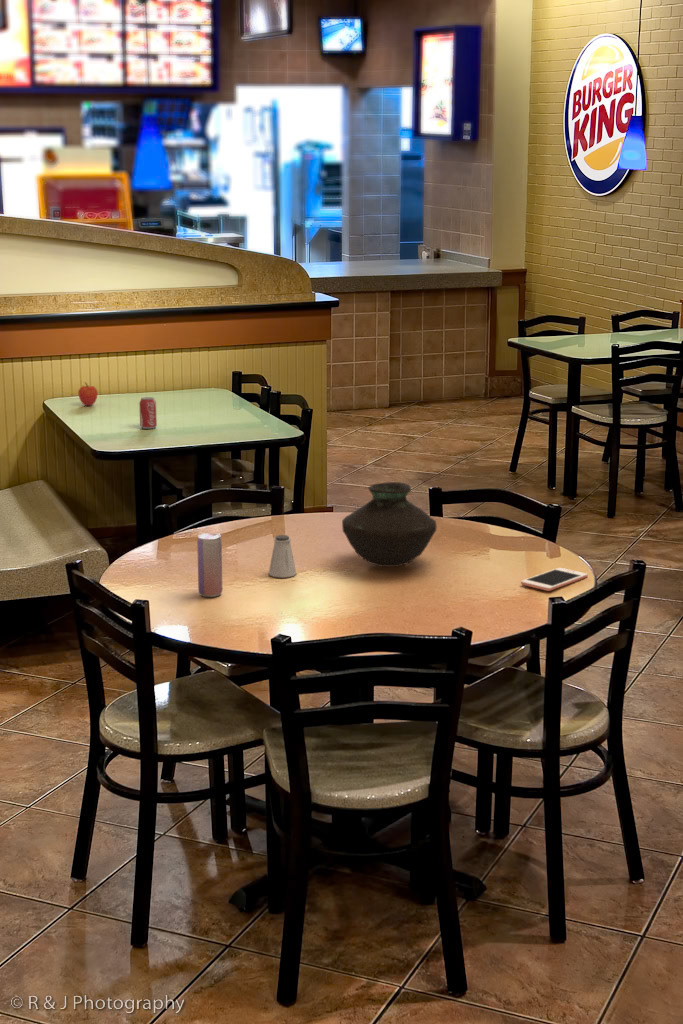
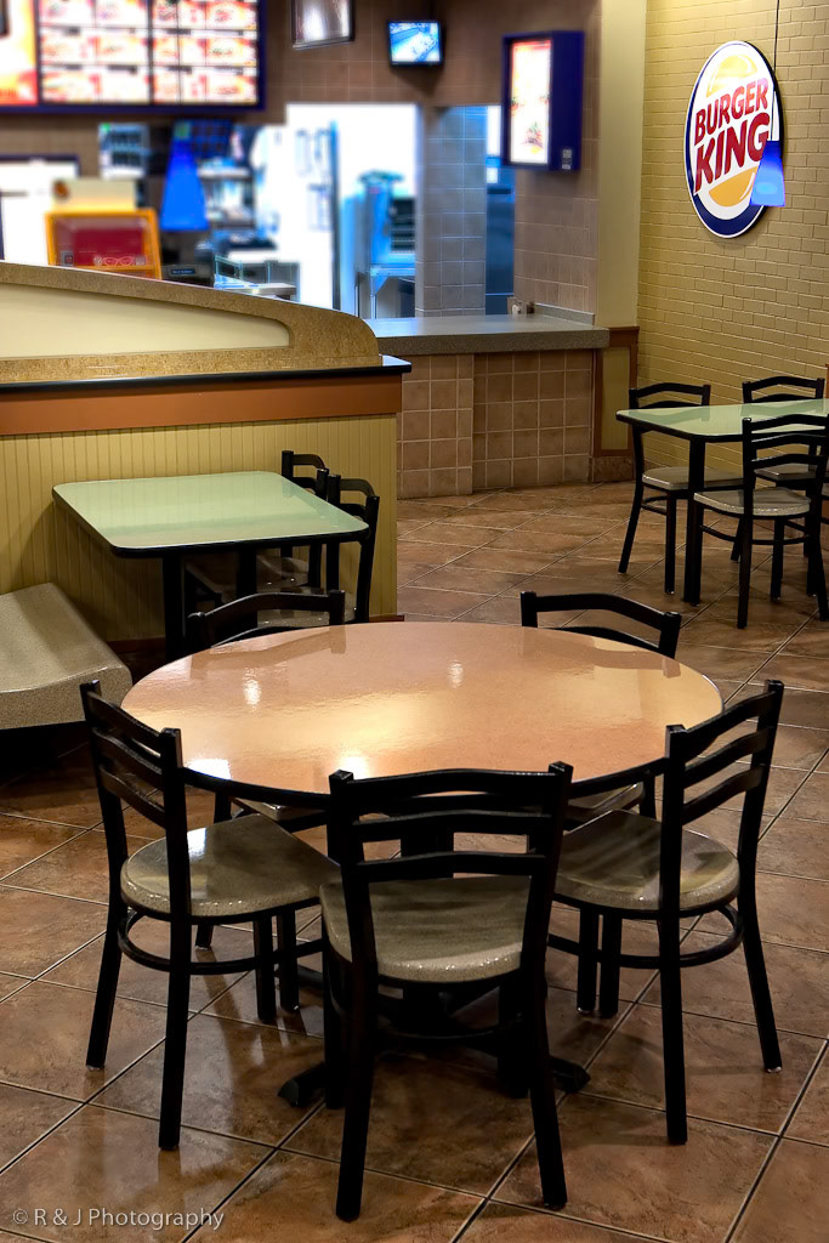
- apple [77,381,99,407]
- beverage can [138,396,158,430]
- beverage can [196,532,223,598]
- cell phone [520,567,589,592]
- saltshaker [267,534,298,578]
- vase [341,481,437,568]
